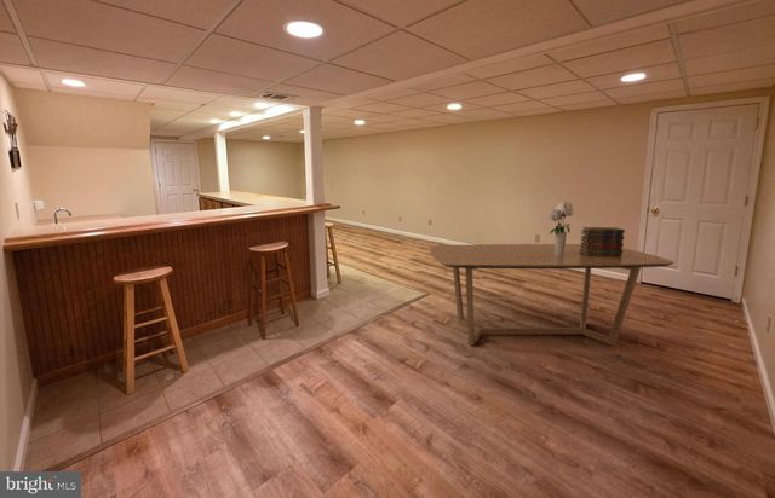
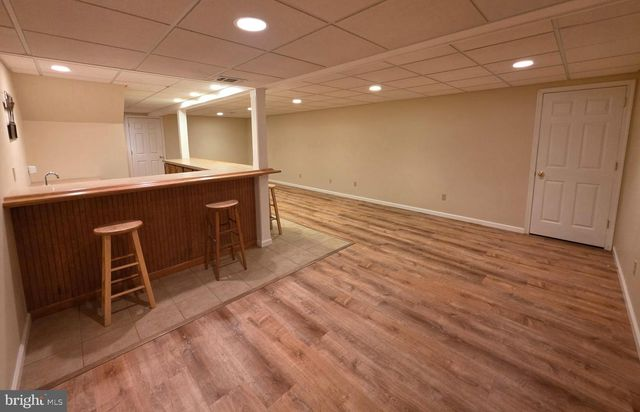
- book stack [579,226,626,256]
- bouquet [547,199,575,255]
- dining table [429,243,676,347]
